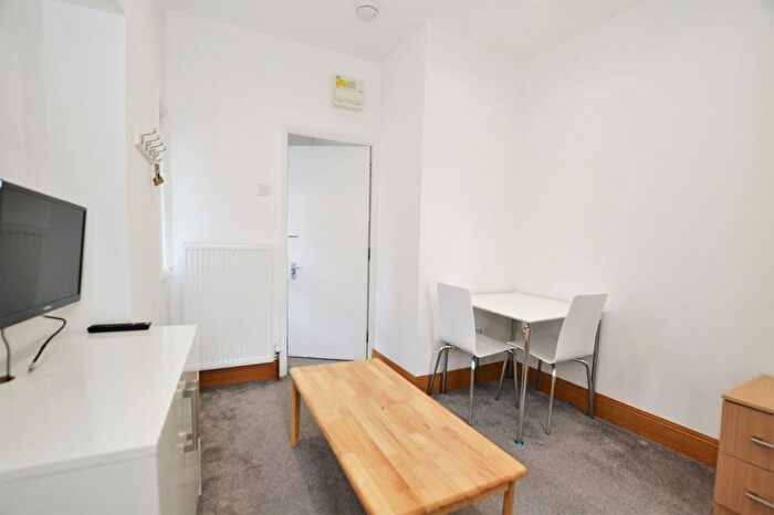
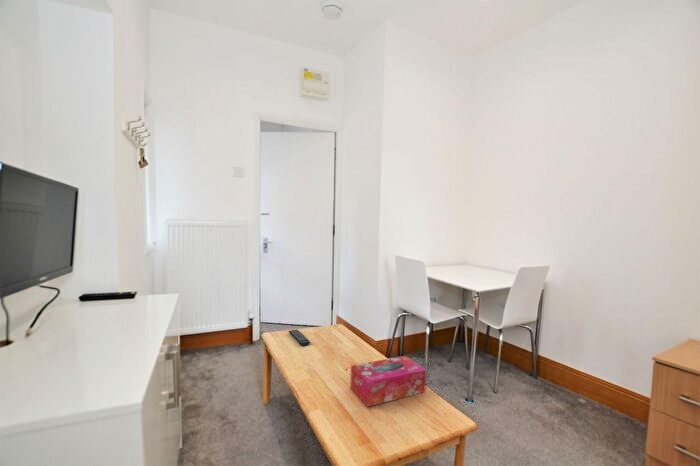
+ tissue box [349,355,427,408]
+ remote control [288,329,311,347]
